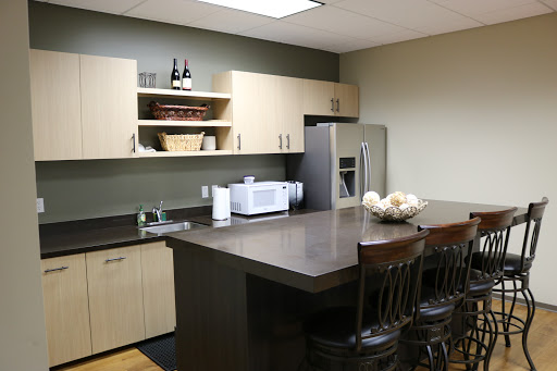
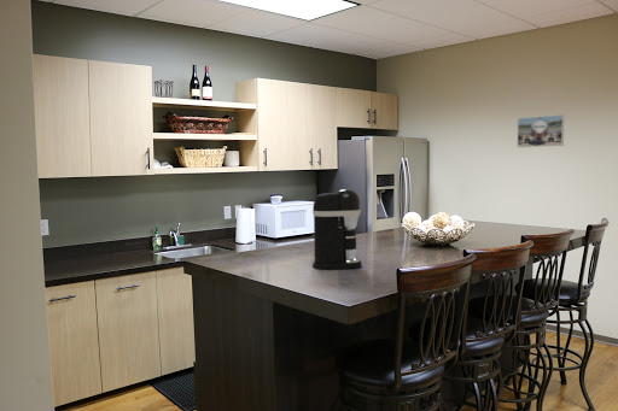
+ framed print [517,113,565,148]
+ coffee maker [311,188,363,271]
